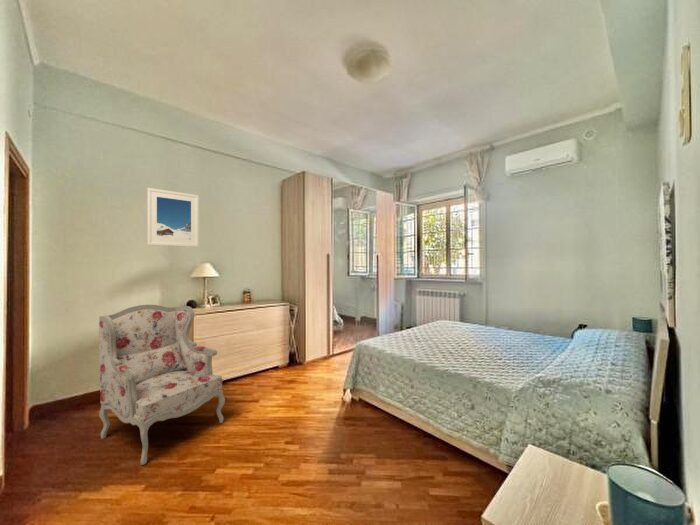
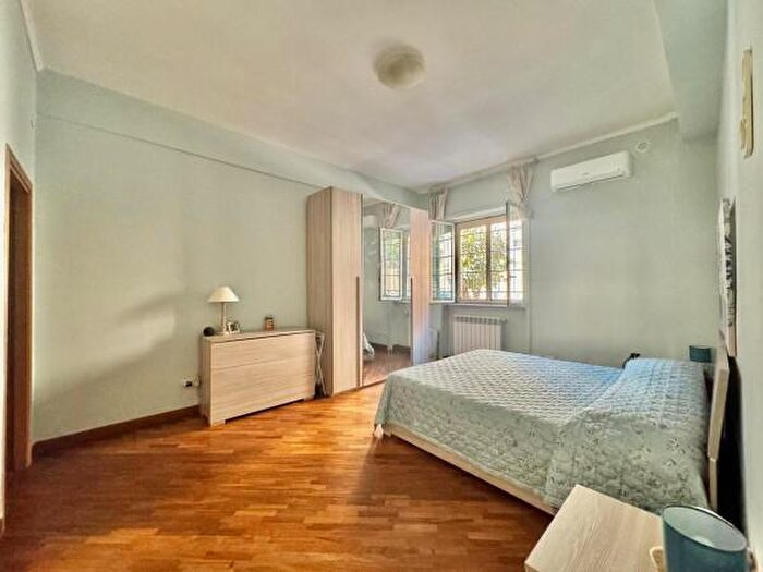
- armchair [98,304,226,466]
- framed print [146,187,200,248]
